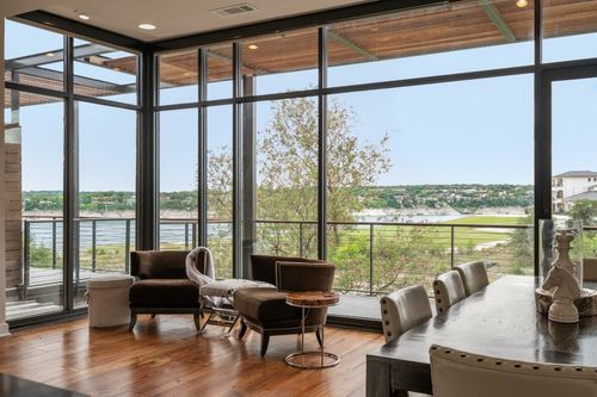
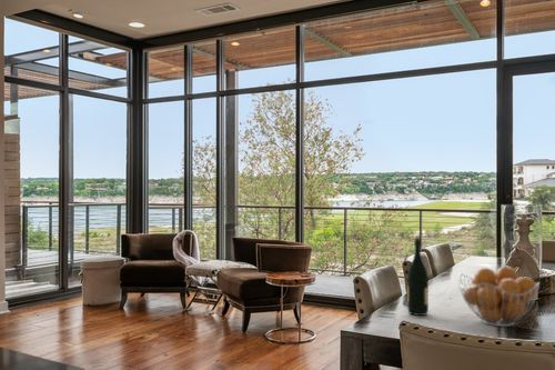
+ wine bottle [406,237,430,317]
+ fruit basket [457,266,541,328]
